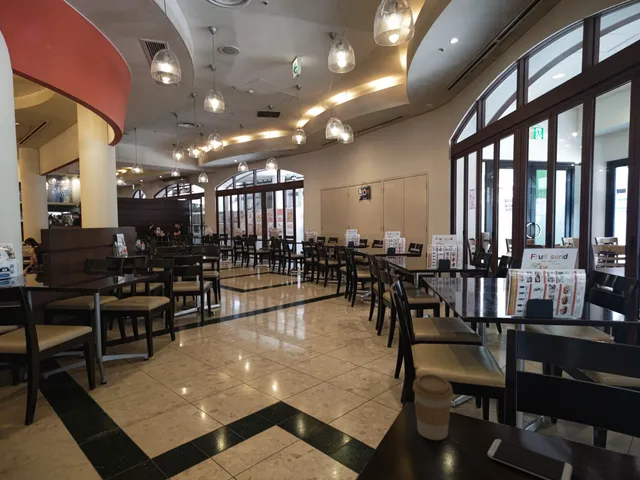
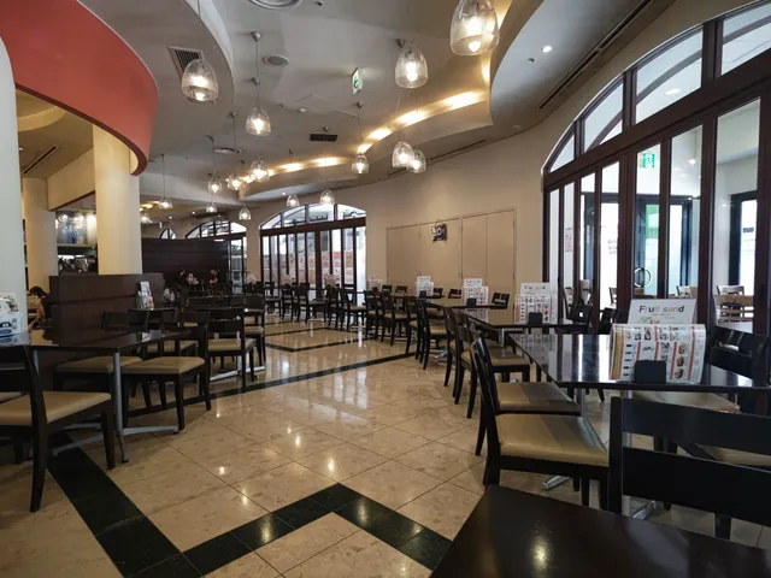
- smartphone [487,438,573,480]
- coffee cup [412,373,454,441]
